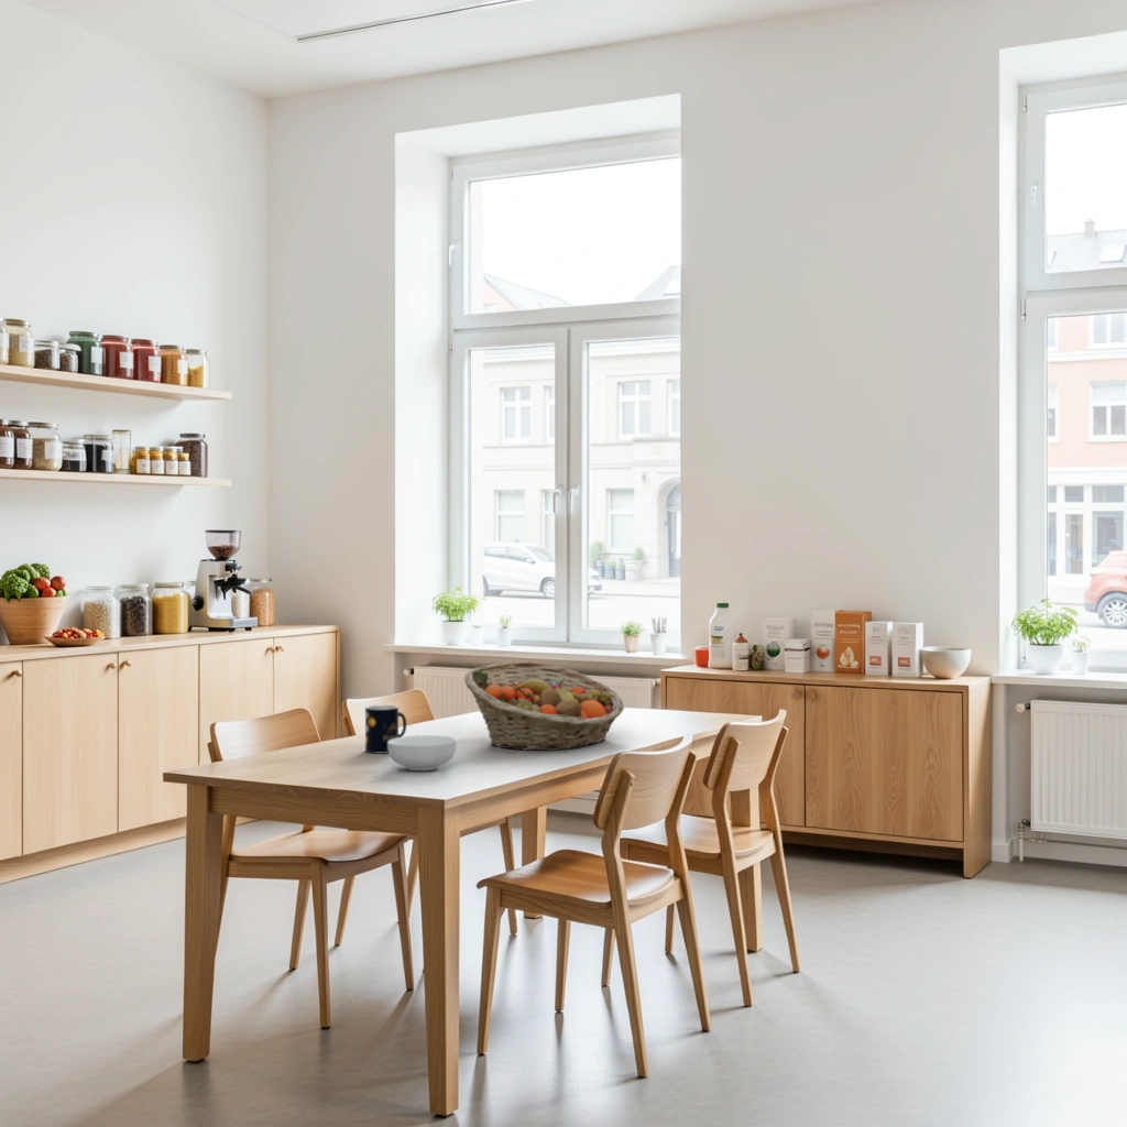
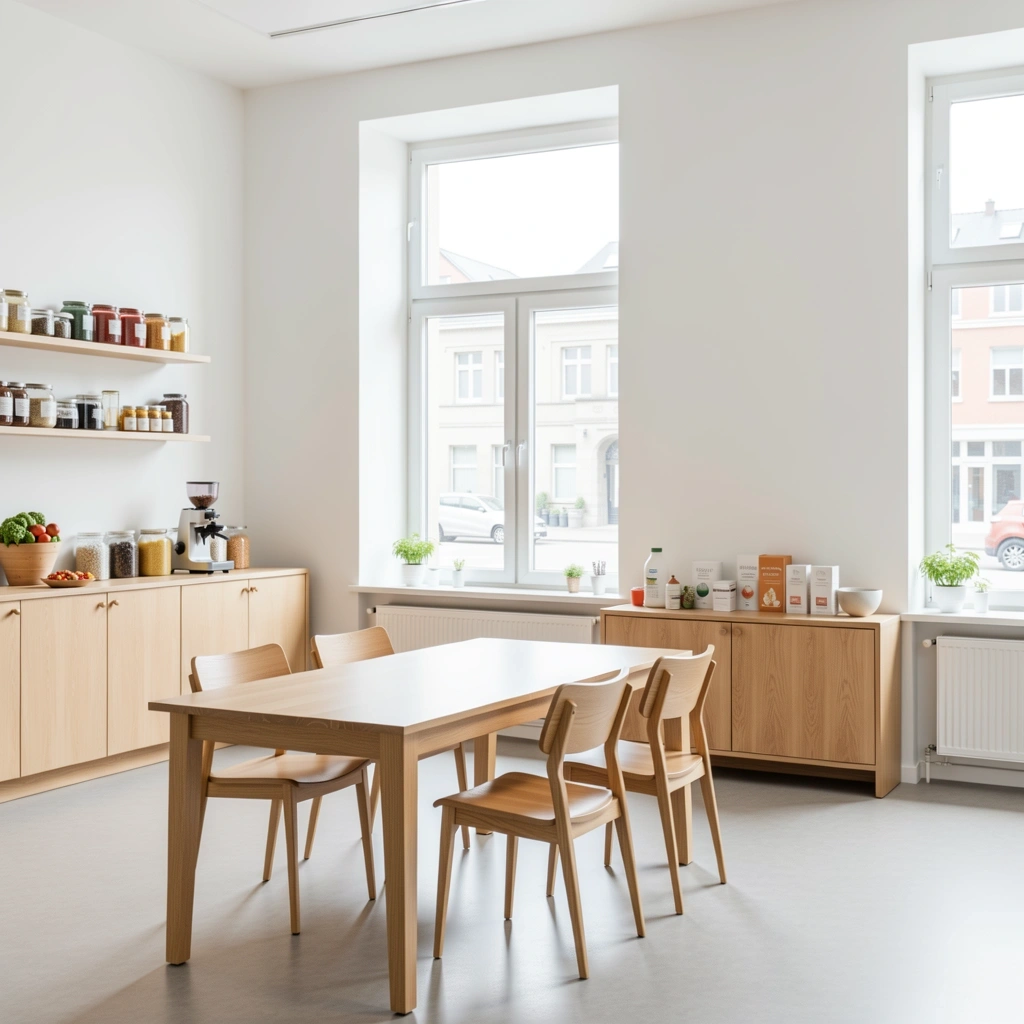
- cereal bowl [387,734,457,772]
- mug [364,704,407,754]
- fruit basket [463,660,625,752]
